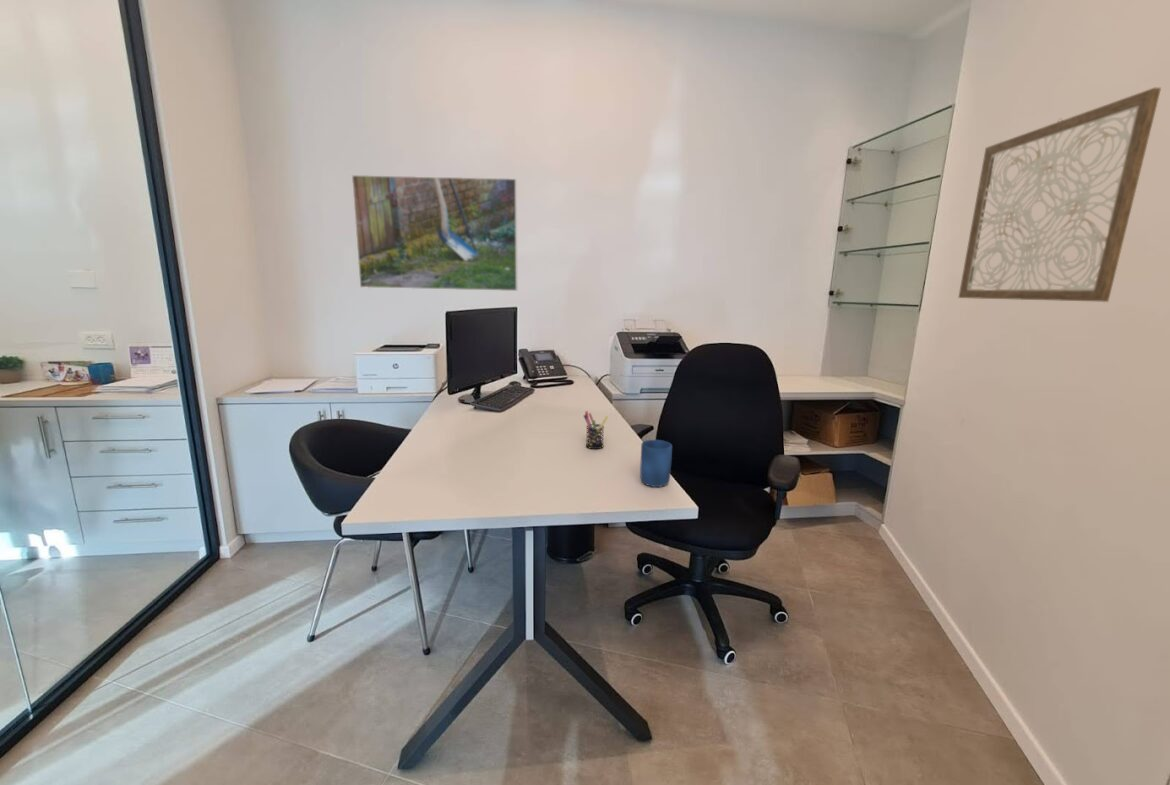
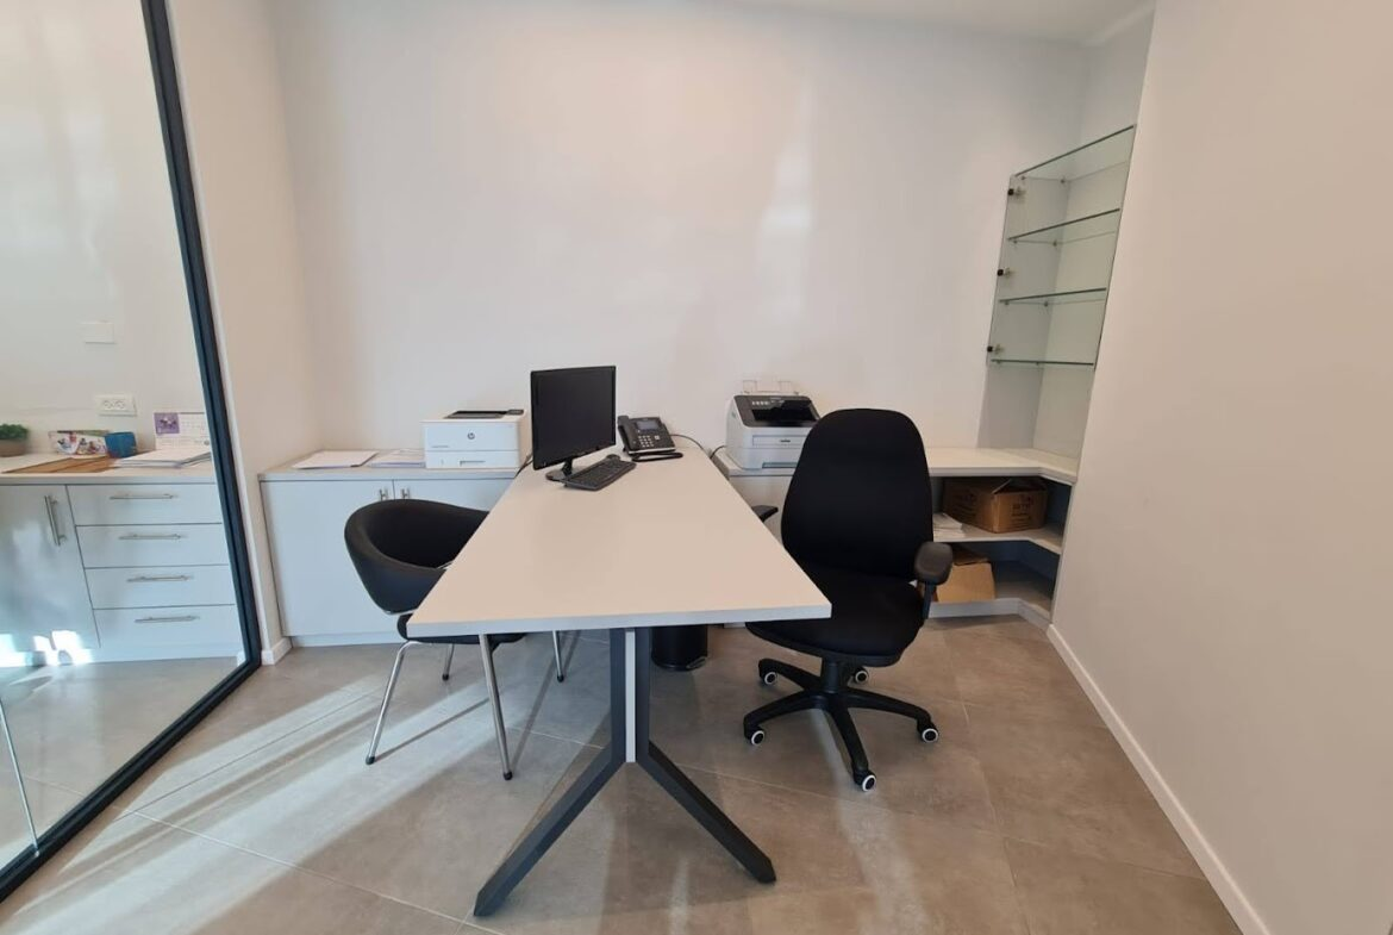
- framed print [351,174,519,292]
- wall art [957,87,1162,303]
- mug [639,439,673,488]
- pen holder [583,410,609,450]
